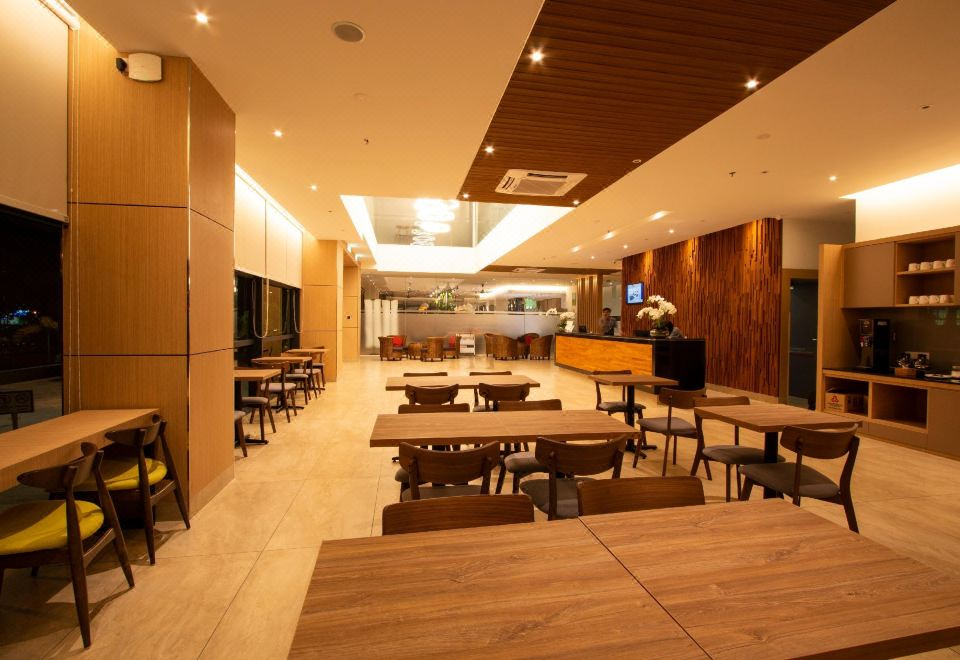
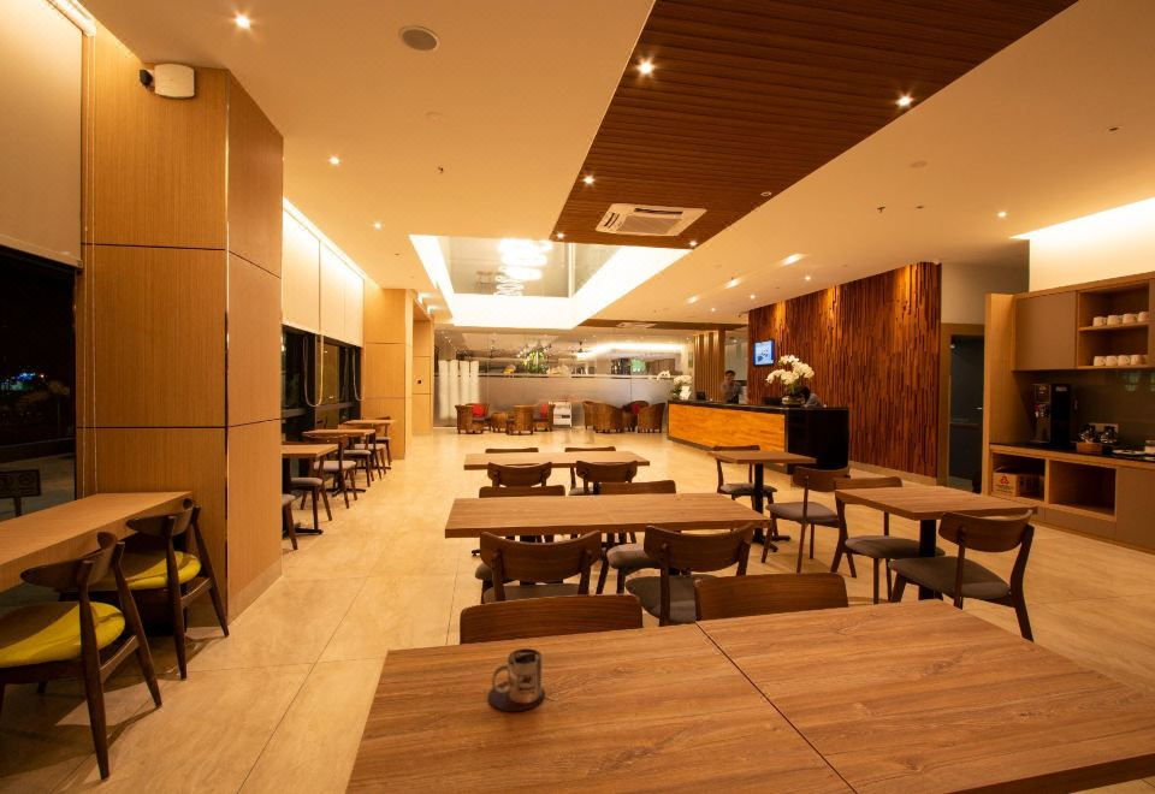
+ mug [487,647,546,712]
